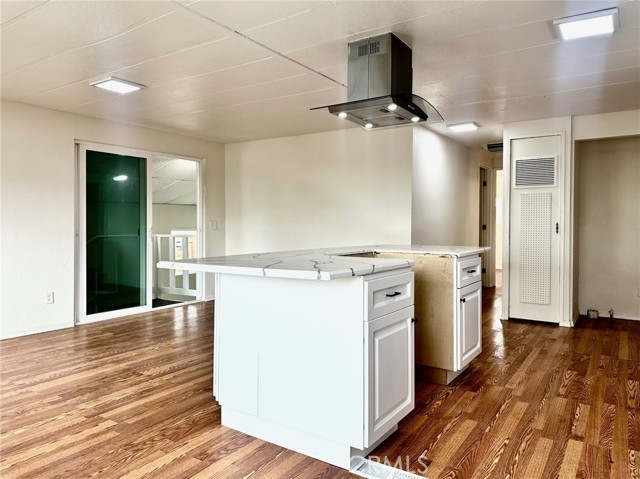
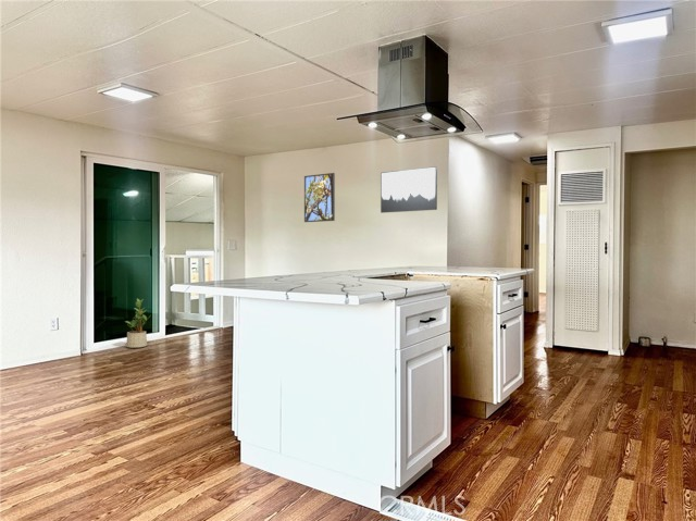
+ wall art [380,165,438,214]
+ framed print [303,172,336,223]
+ potted plant [124,298,151,349]
